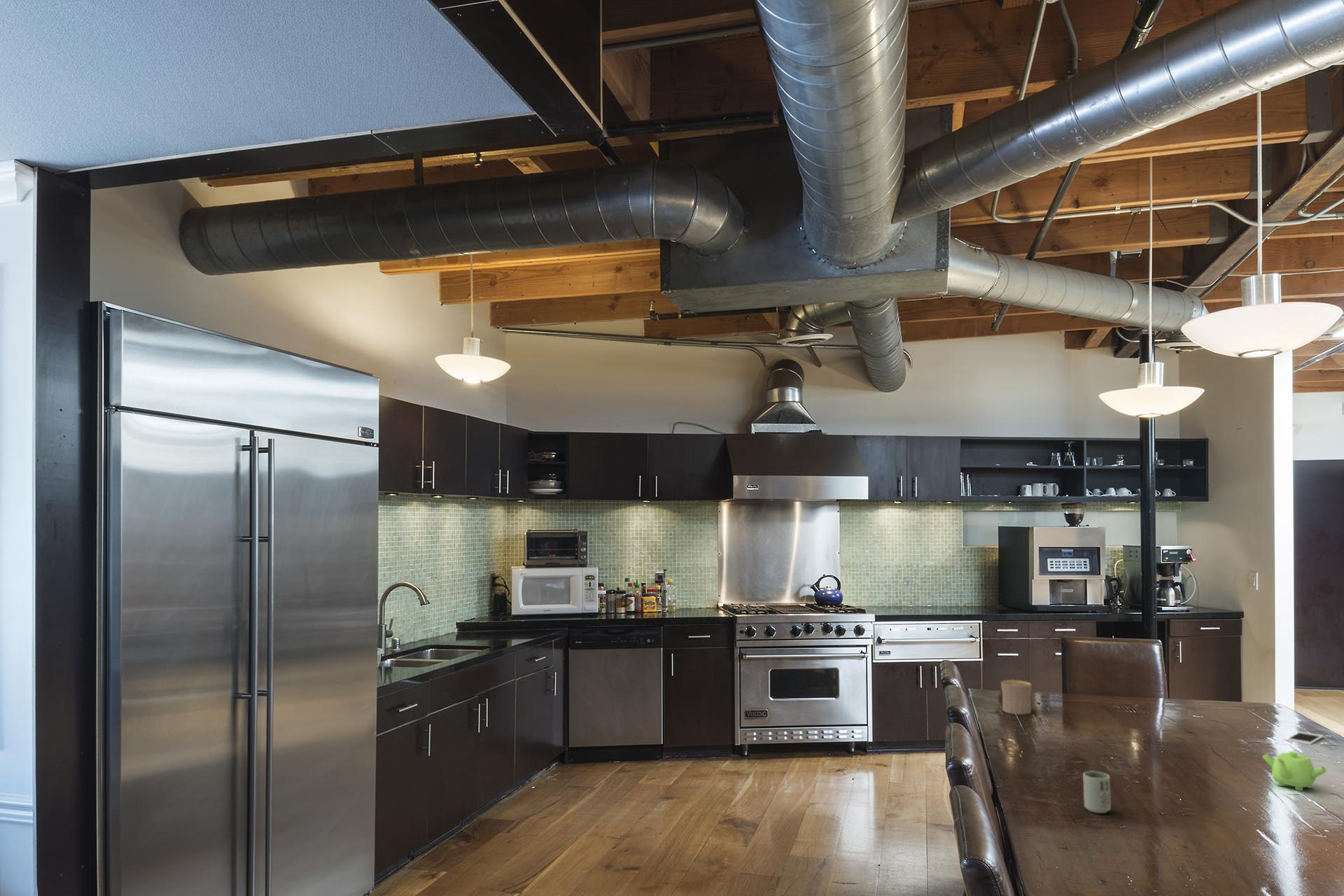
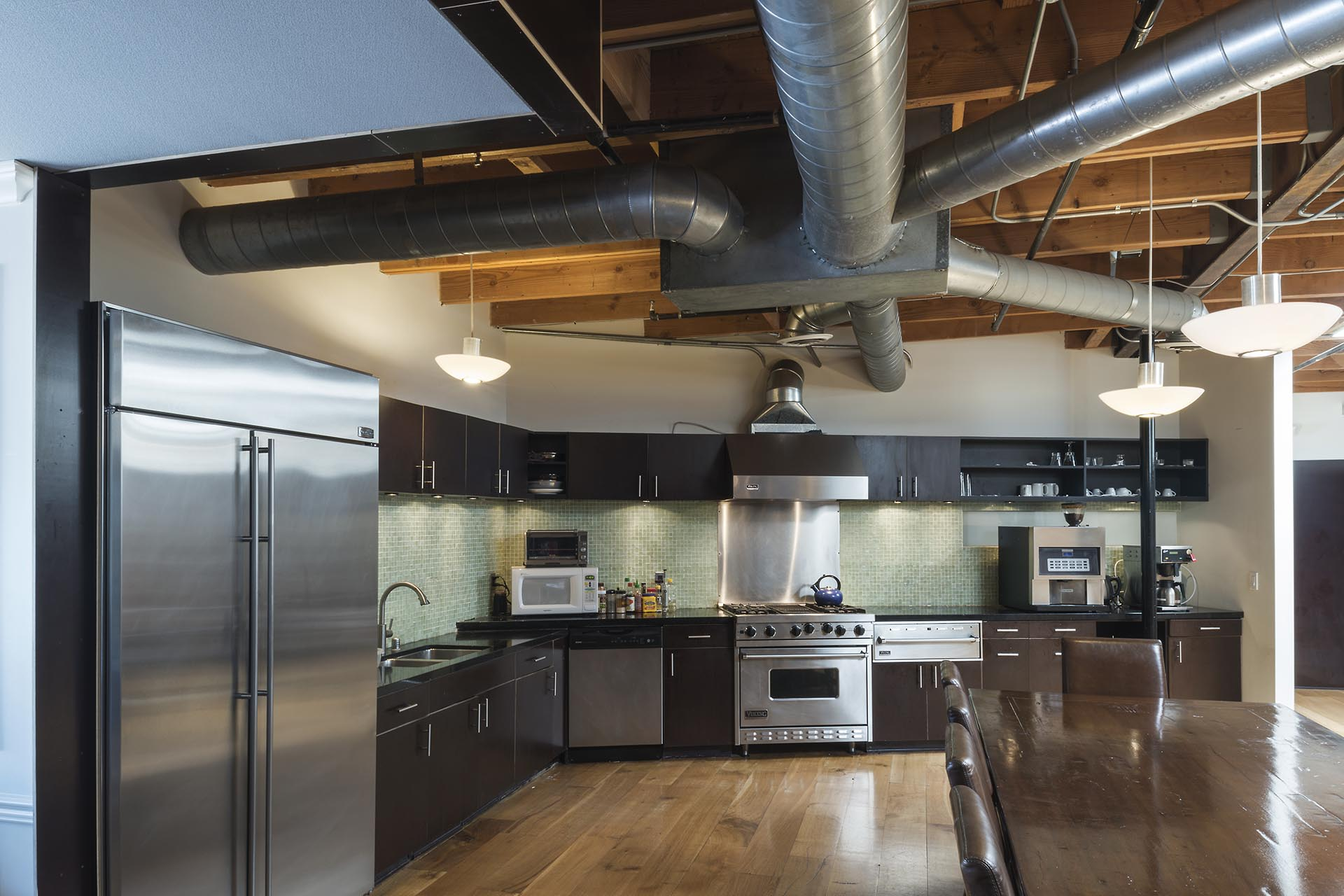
- cup [1082,771,1112,814]
- cup [1000,679,1033,715]
- cell phone [1286,731,1324,745]
- teapot [1261,750,1328,792]
